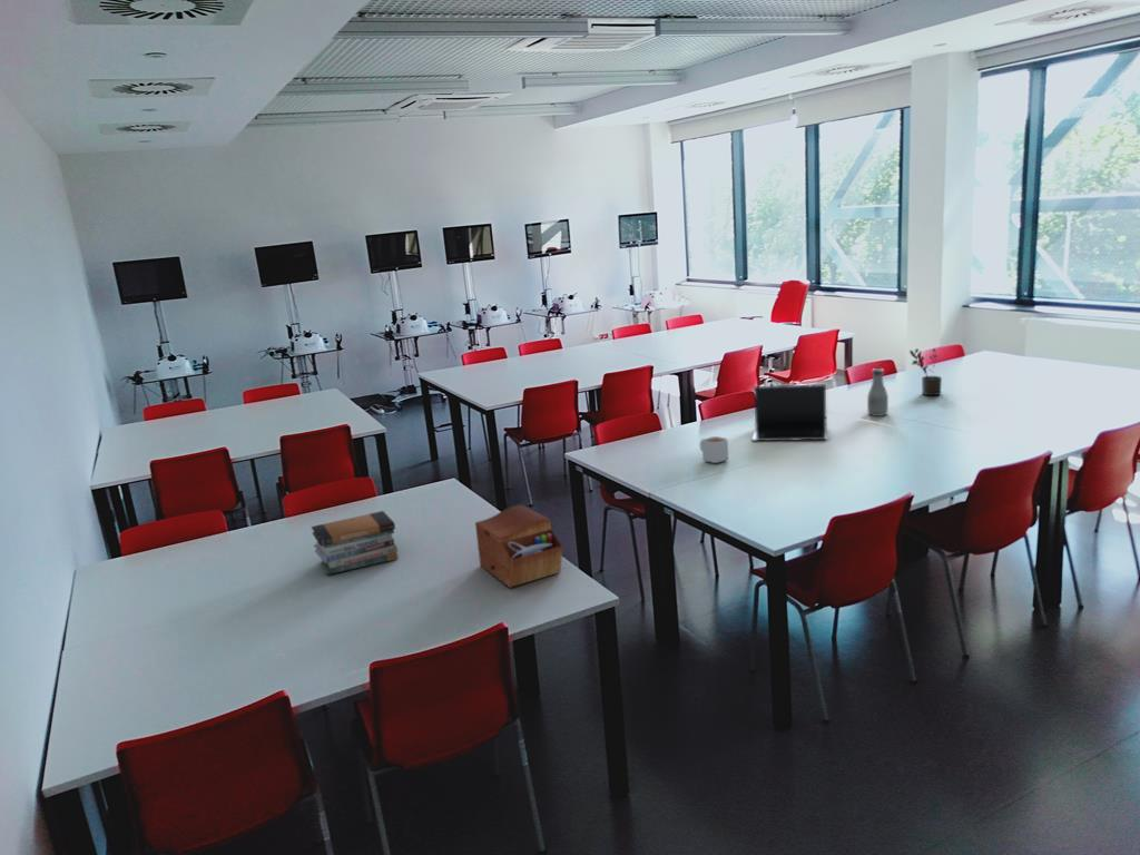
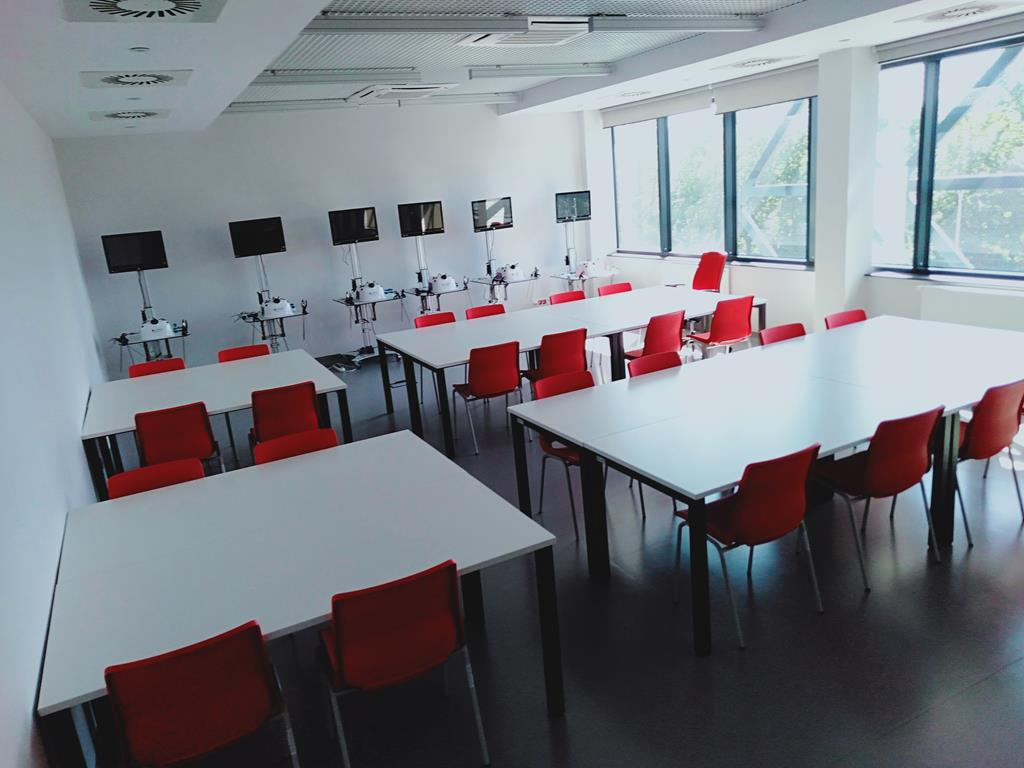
- book stack [311,510,399,576]
- potted plant [908,347,943,396]
- bottle [866,367,890,417]
- laptop [751,383,828,442]
- mug [699,435,729,464]
- sewing box [474,504,564,589]
